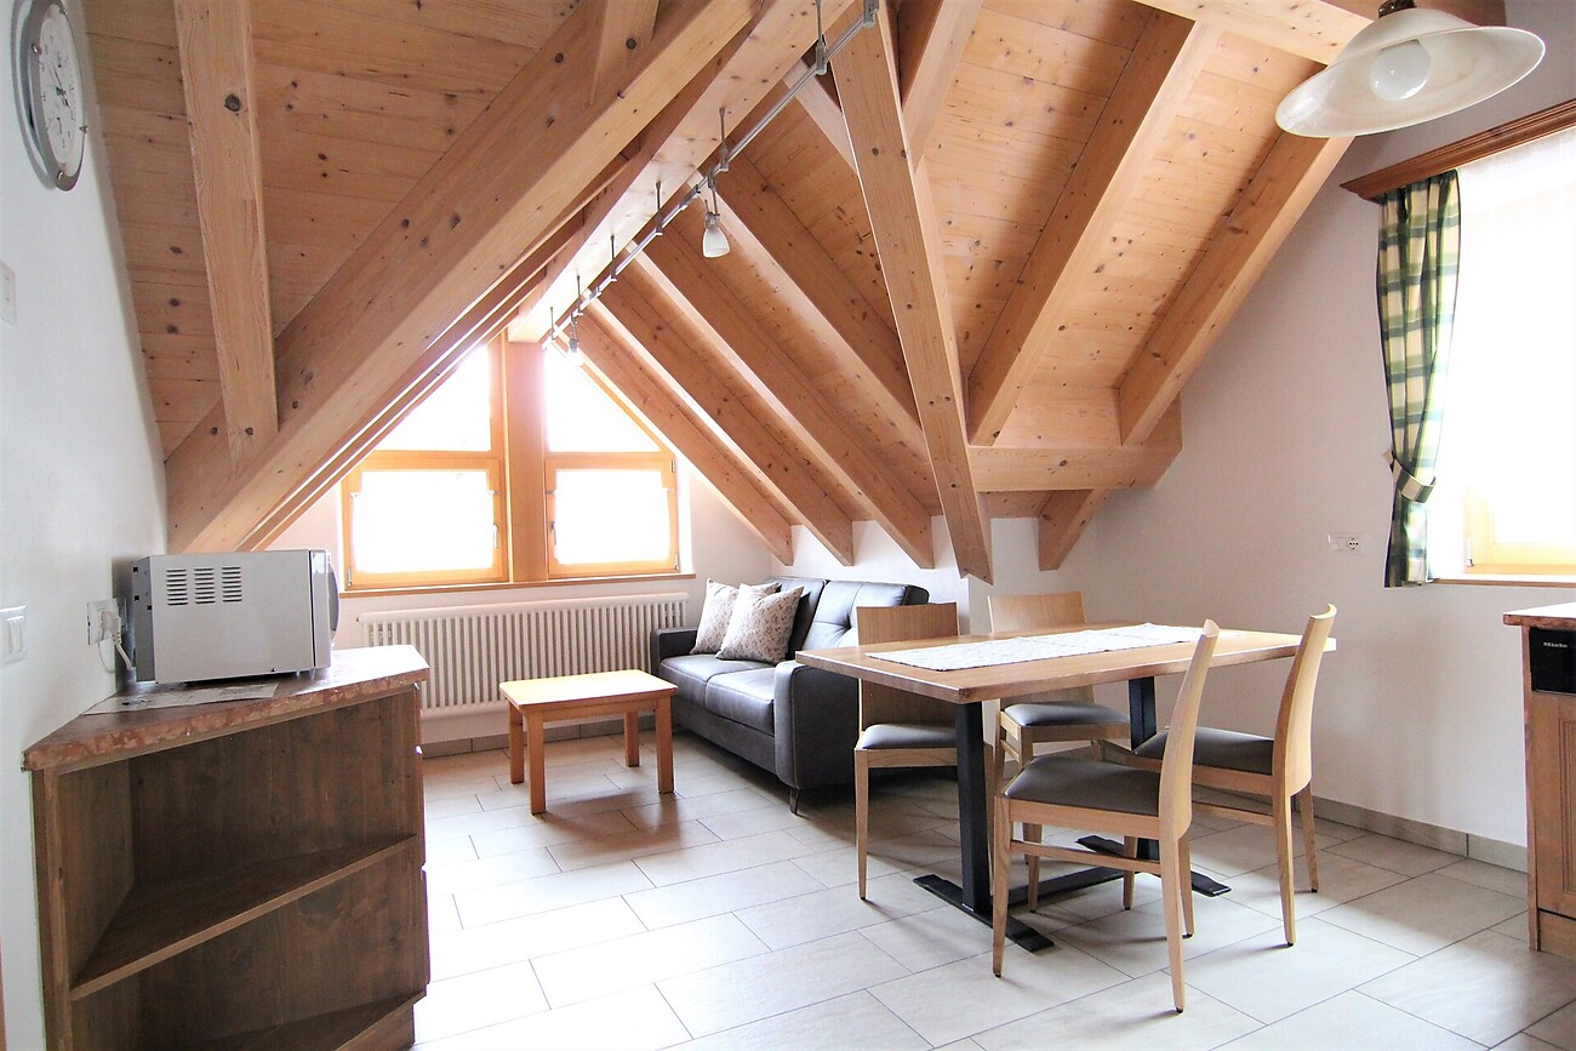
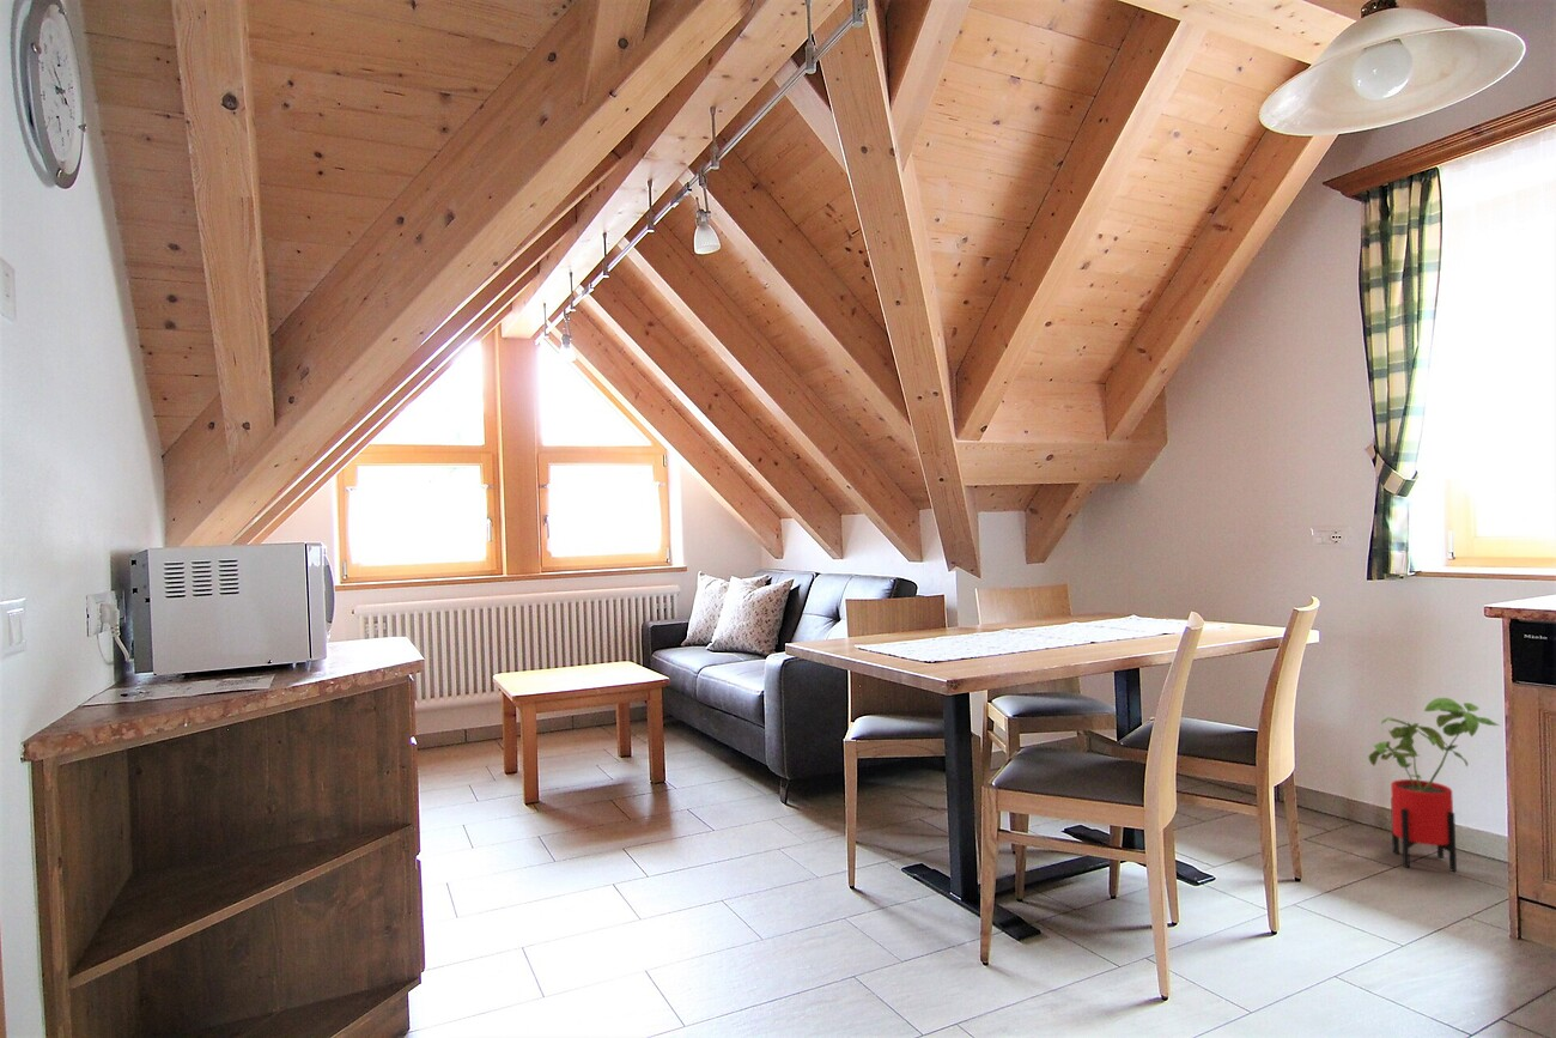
+ house plant [1367,697,1501,873]
